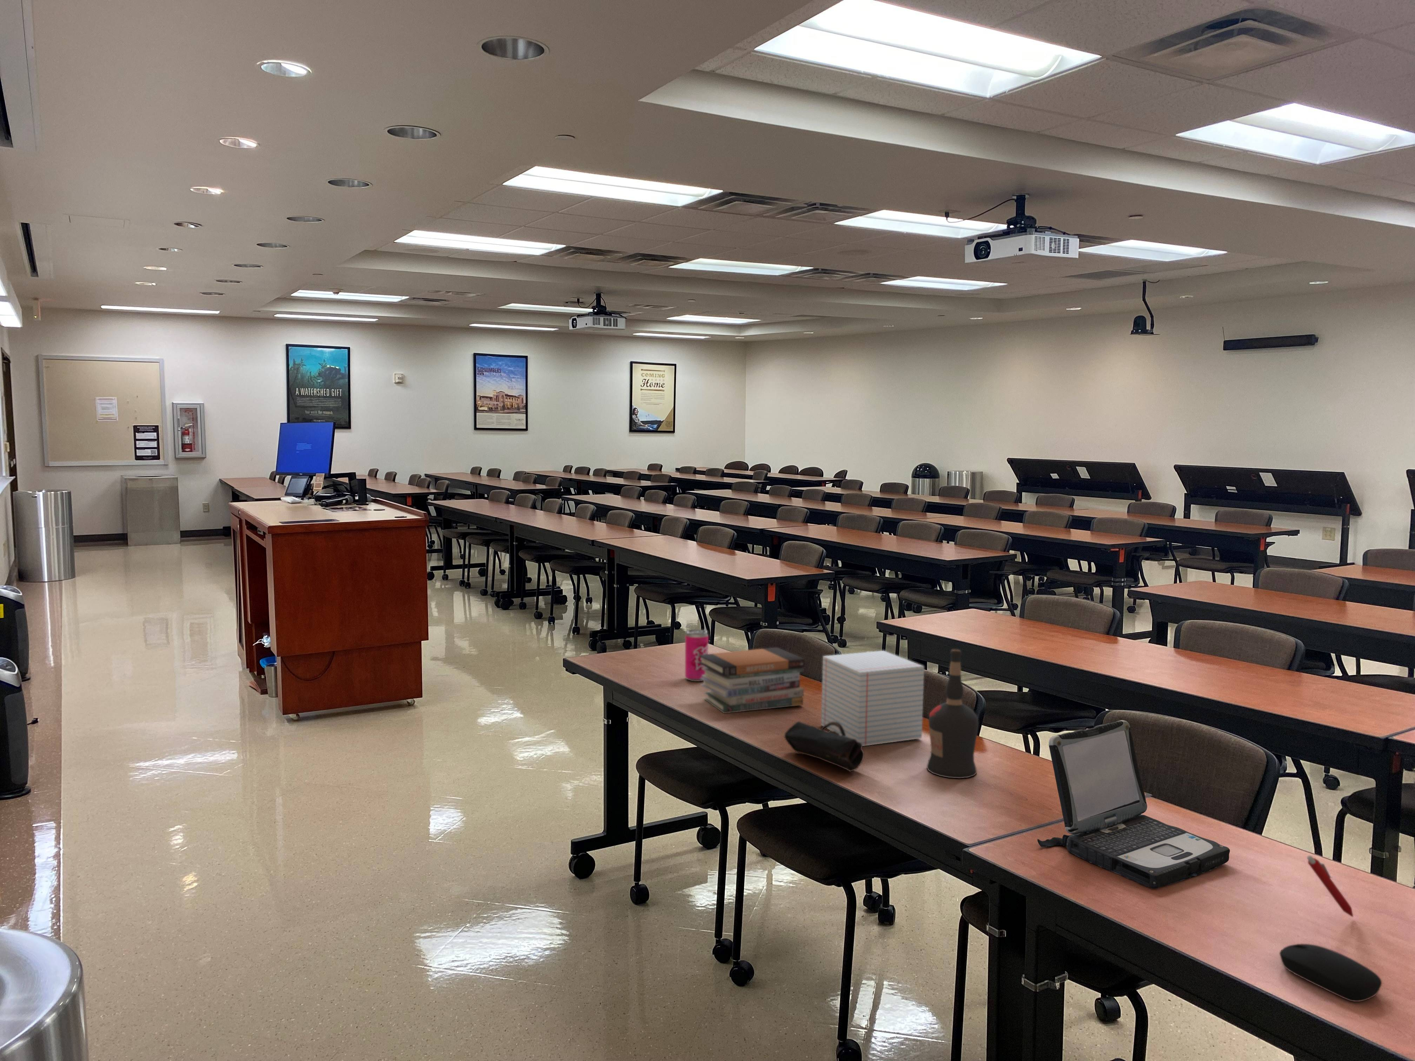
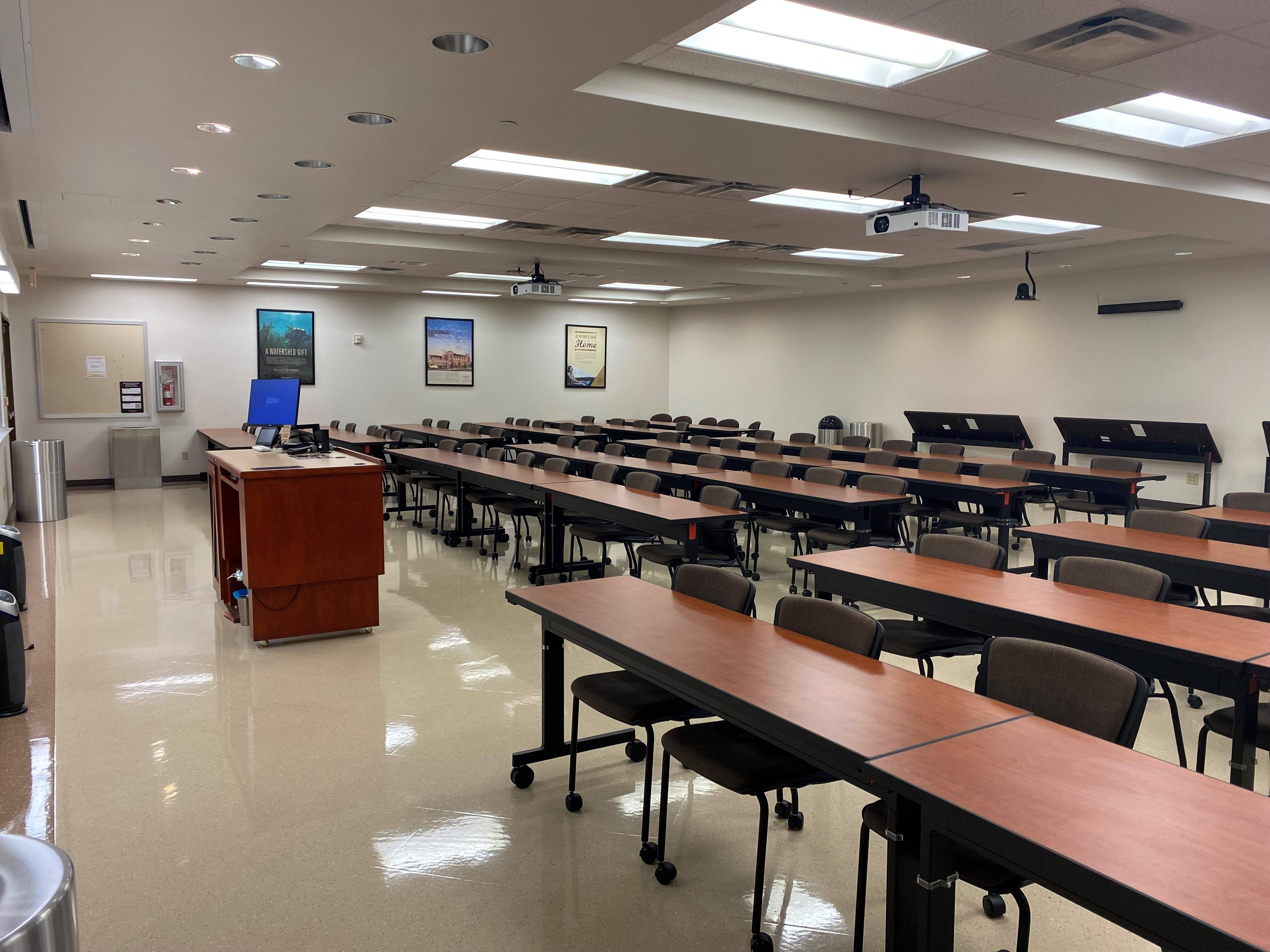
- computer mouse [1279,944,1383,1002]
- laptop [1037,720,1230,888]
- liquor bottle [927,649,979,779]
- pen [1307,855,1354,917]
- beverage can [685,629,709,682]
- notepad [821,650,925,747]
- book stack [699,648,806,713]
- pencil case [784,721,865,772]
